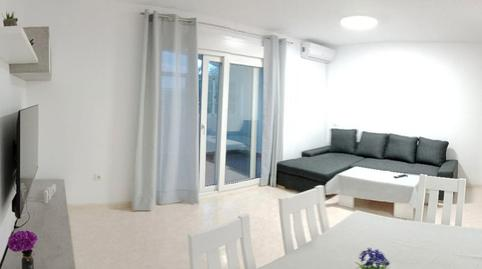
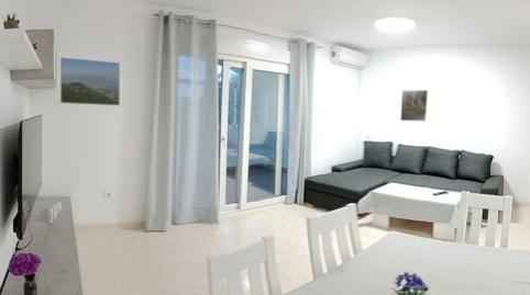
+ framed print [399,89,429,122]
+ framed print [59,56,121,106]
